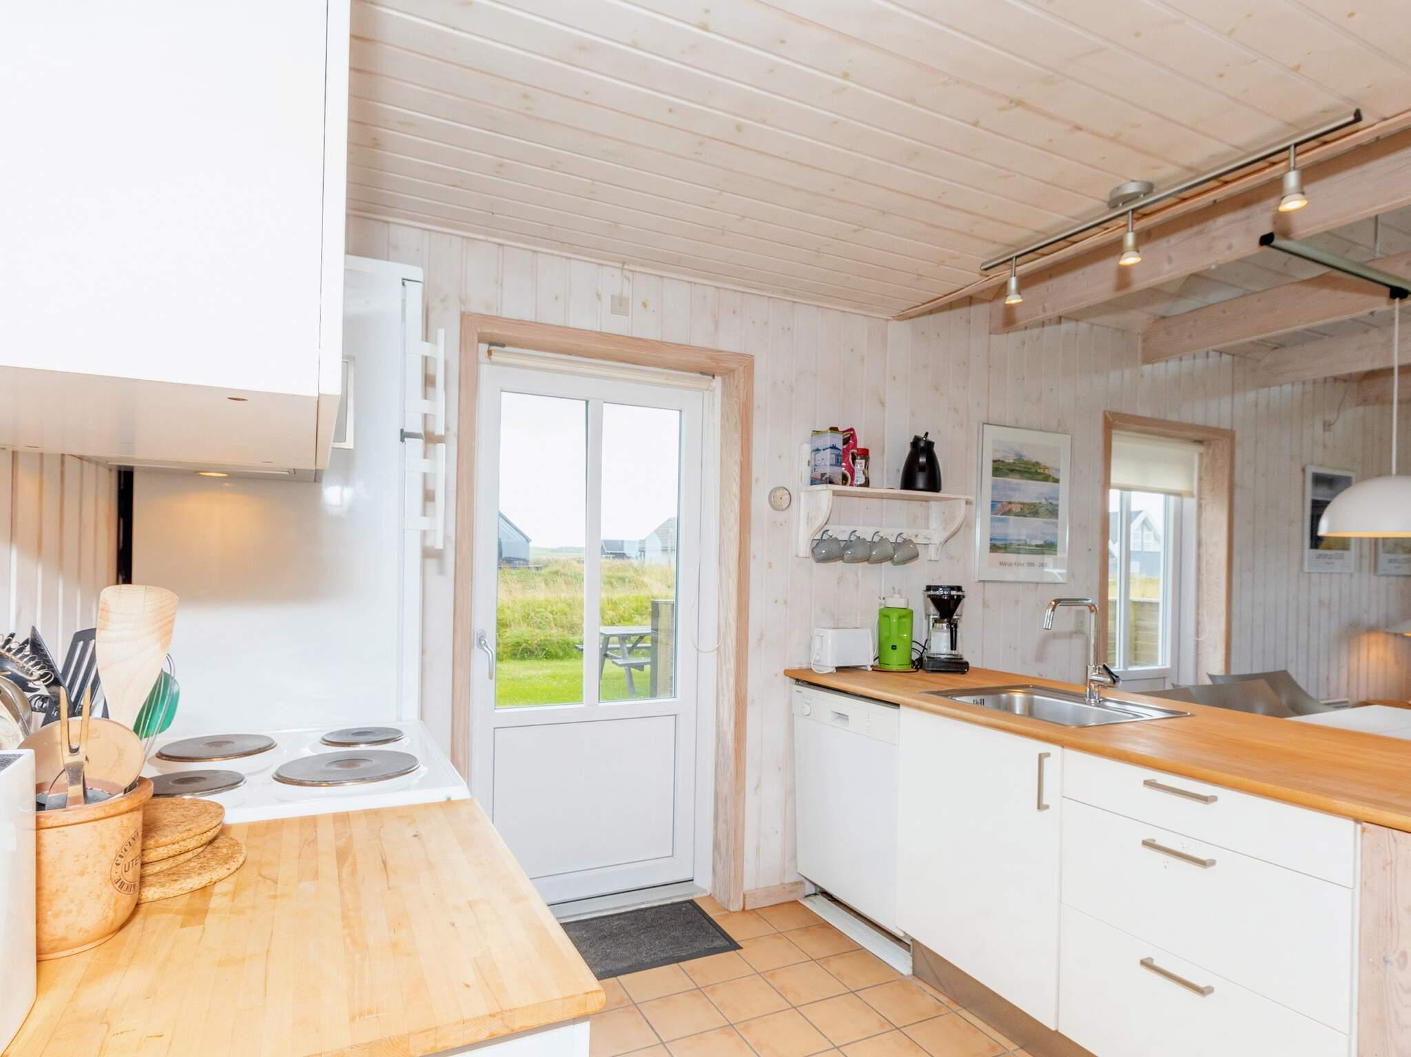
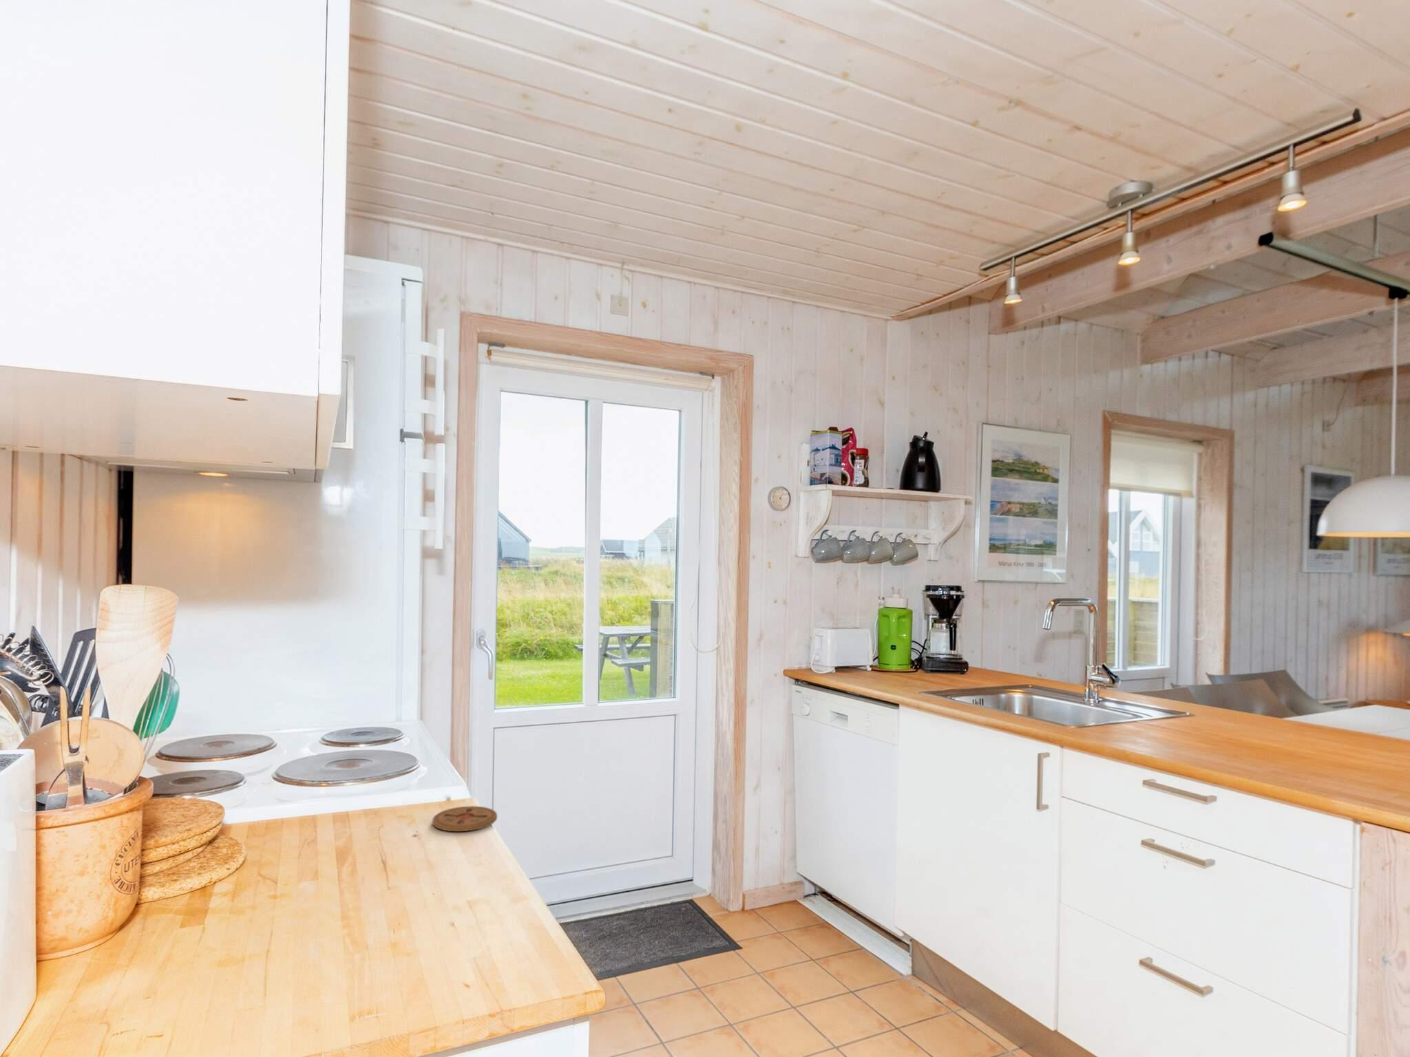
+ coaster [432,805,497,832]
